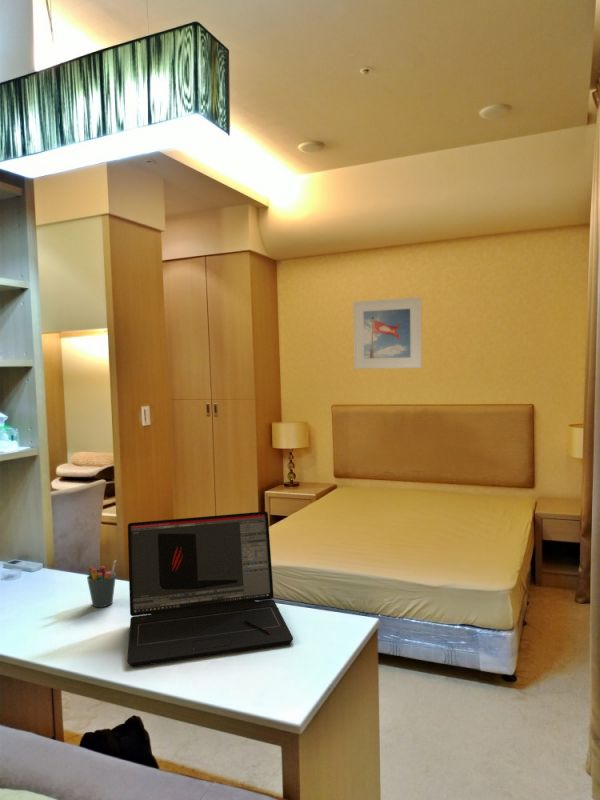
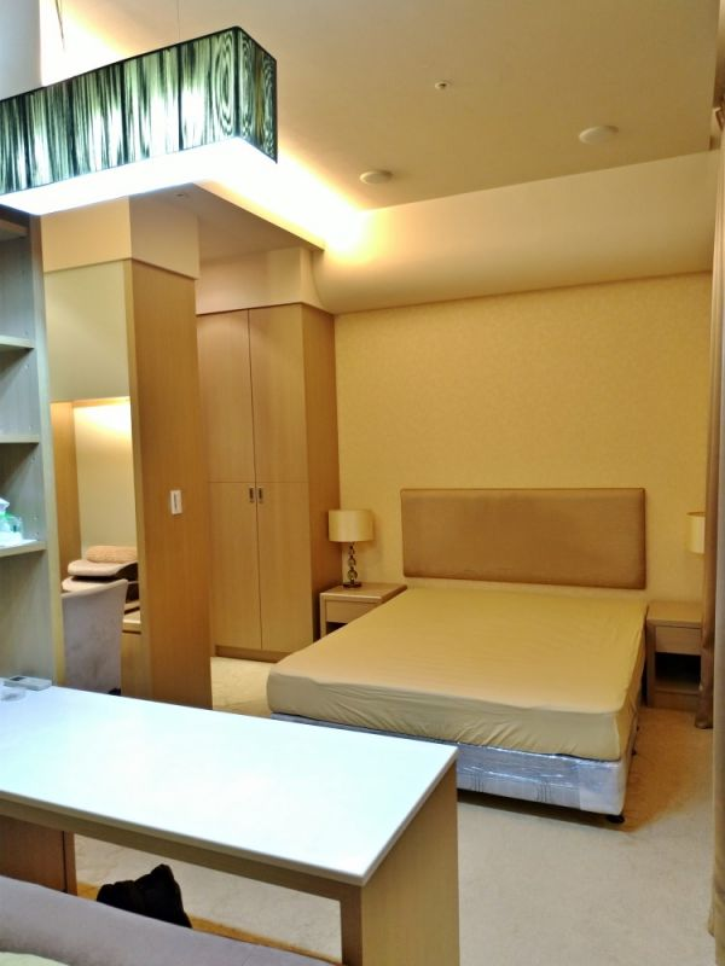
- pen holder [86,559,117,608]
- laptop [126,511,294,668]
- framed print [352,296,423,370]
